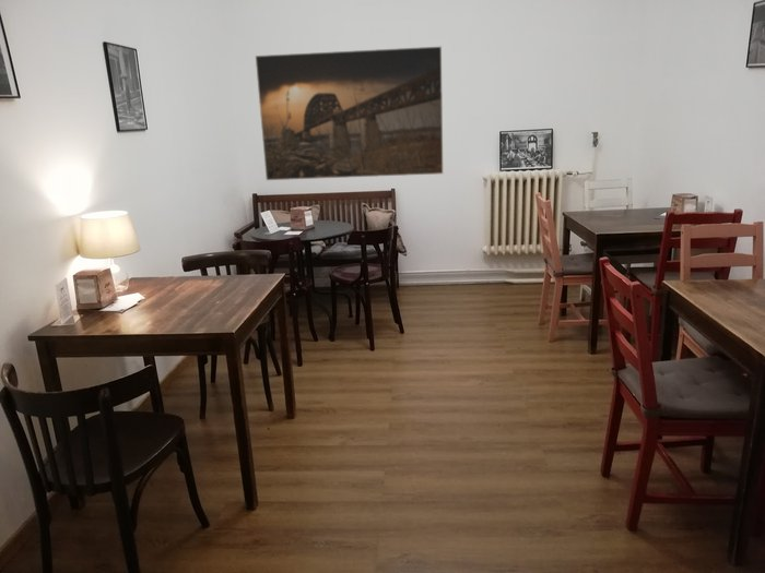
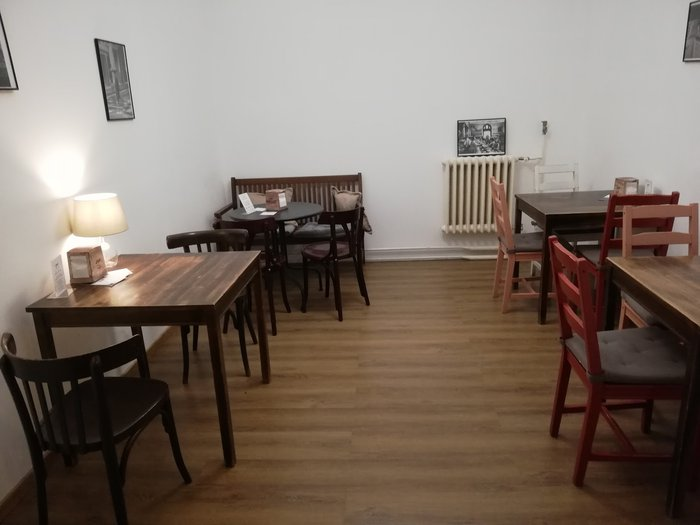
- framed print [255,45,444,181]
